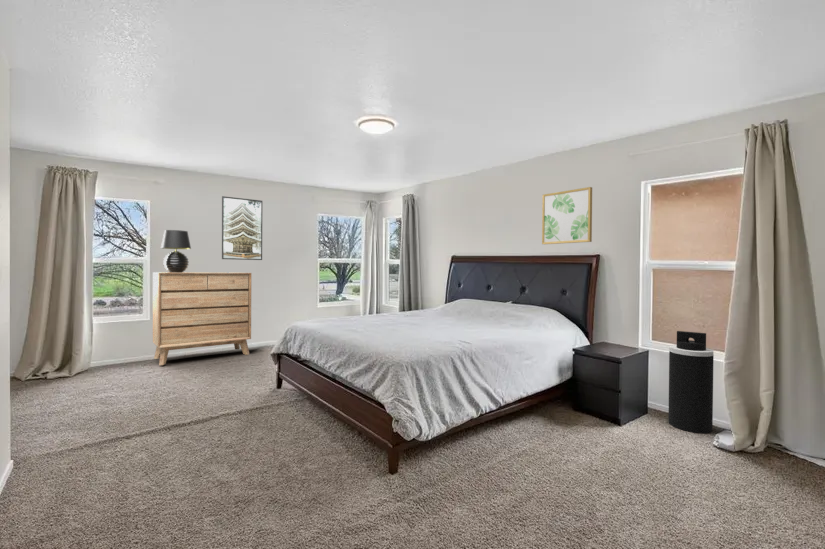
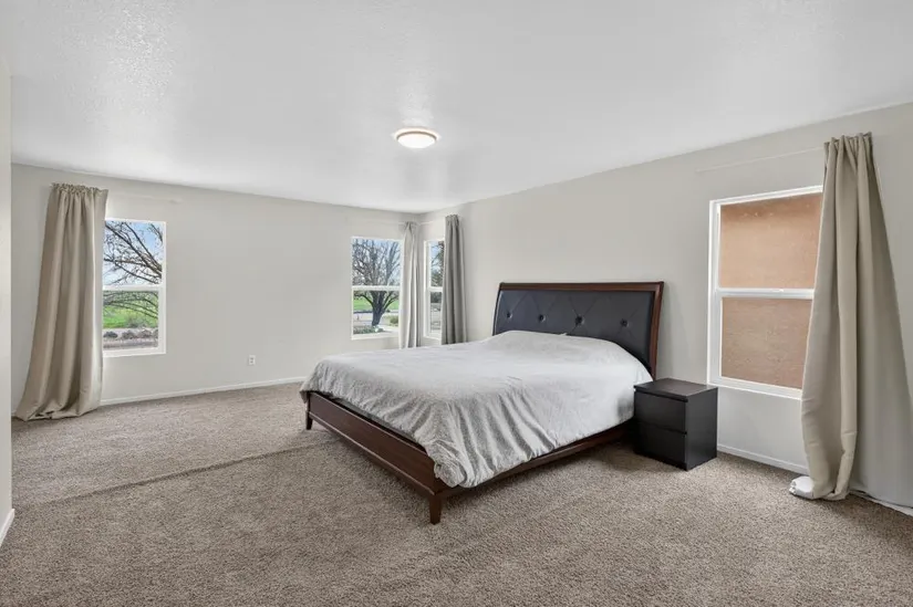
- table lamp [160,229,192,273]
- dresser [152,271,252,366]
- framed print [221,195,263,261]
- wall art [541,186,593,245]
- trash can [667,330,715,434]
